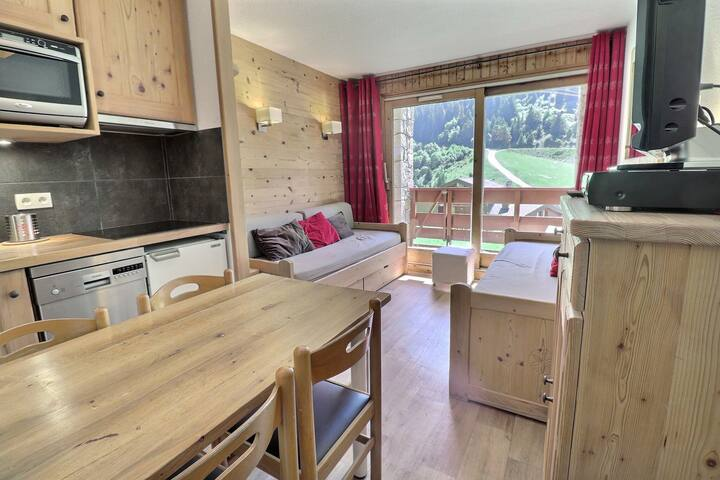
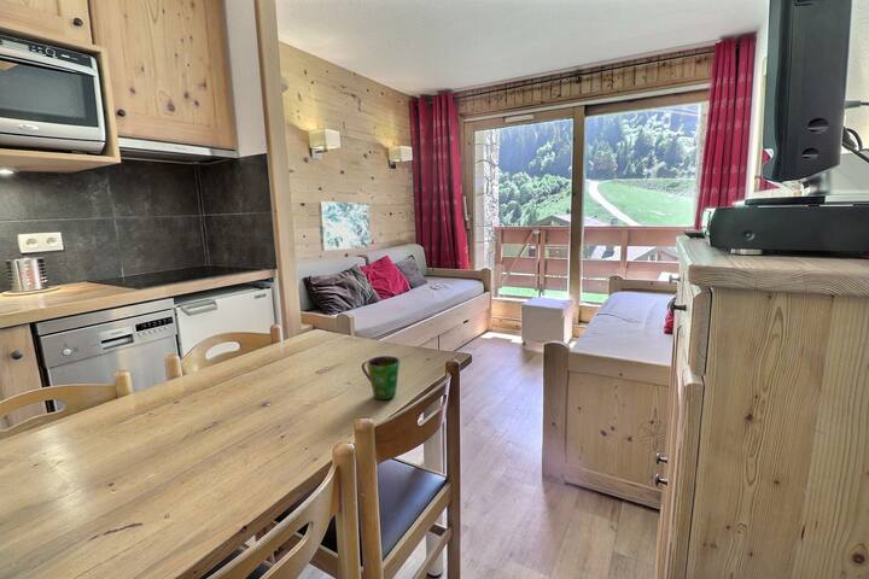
+ wall art [317,200,372,252]
+ cup [361,355,401,400]
